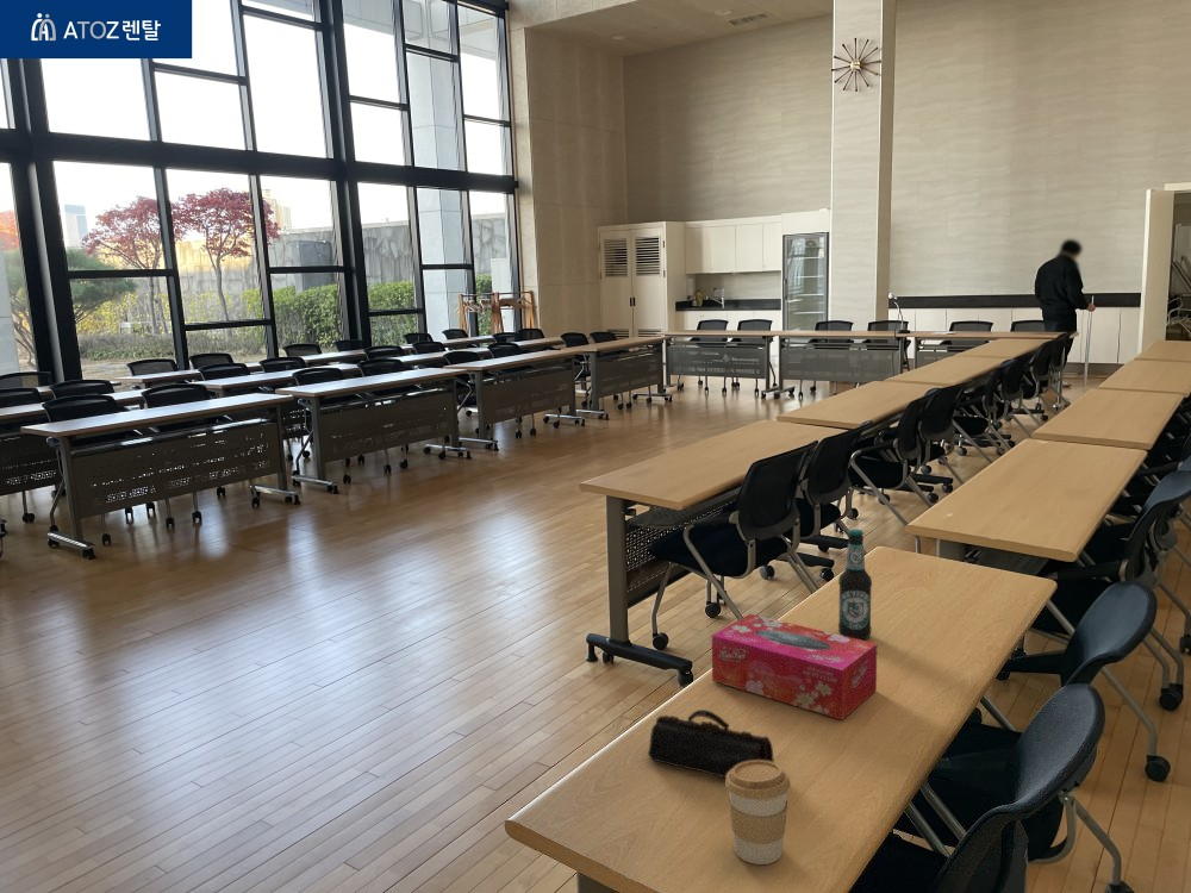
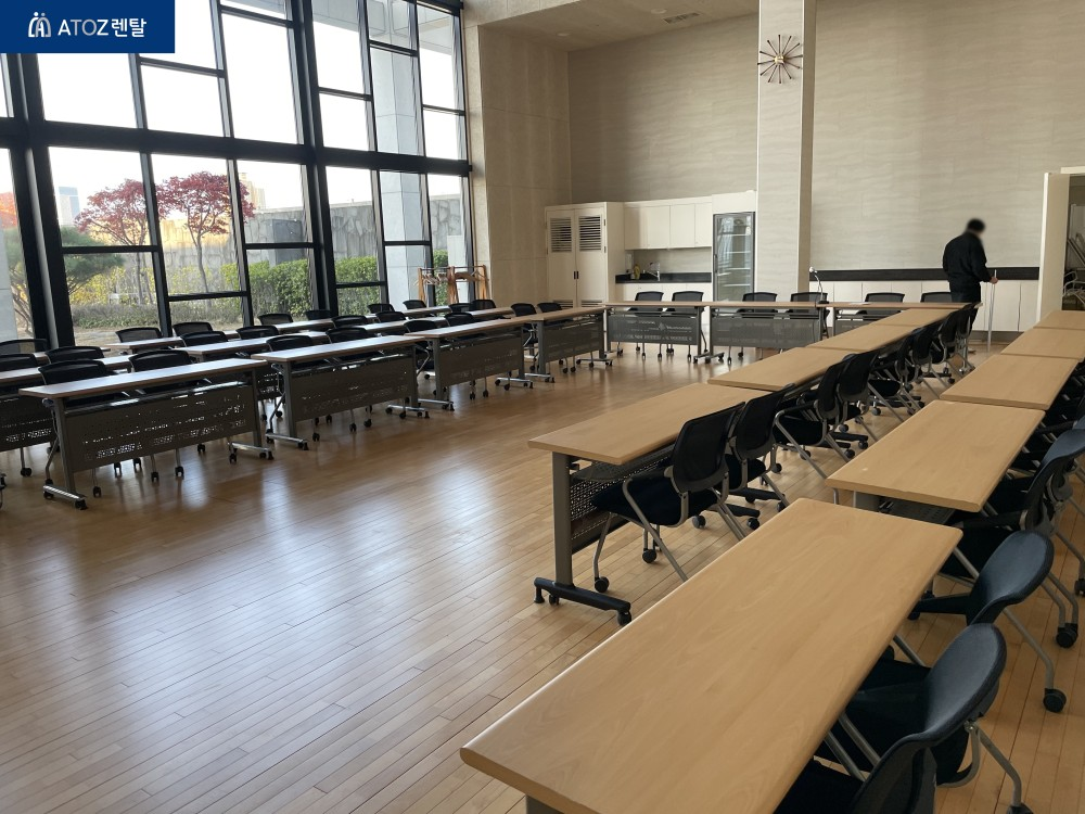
- tissue box [711,613,878,720]
- bottle [837,529,873,641]
- coffee cup [724,761,792,866]
- pencil case [647,708,775,779]
